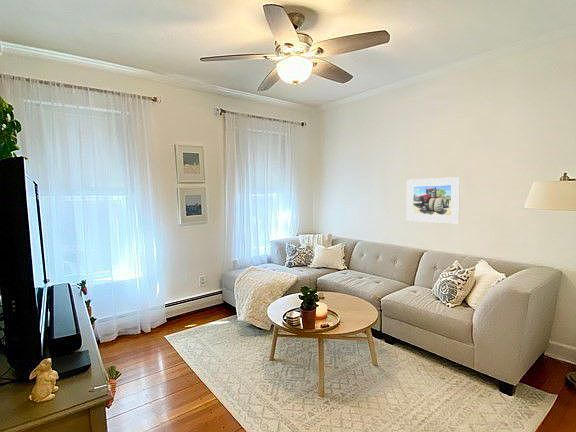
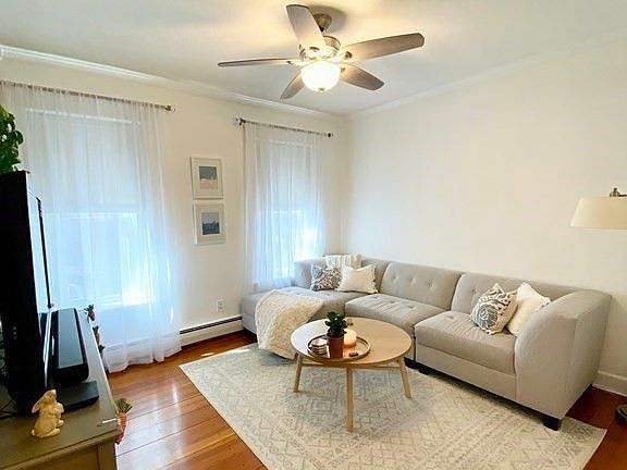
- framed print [406,176,461,224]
